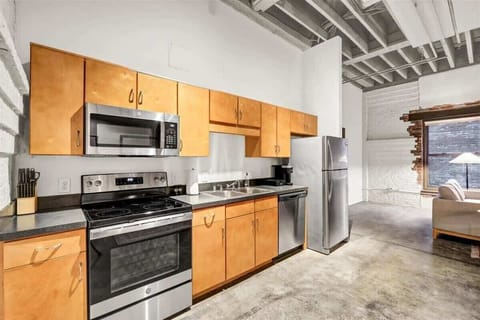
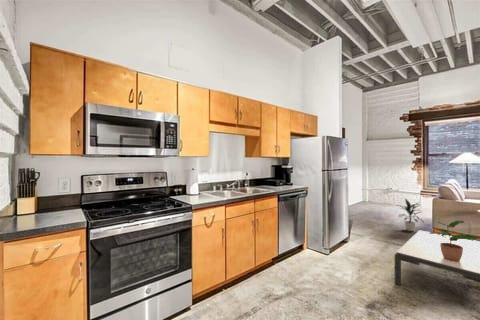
+ potted plant [429,220,478,262]
+ indoor plant [397,198,425,232]
+ coffee table [394,229,480,286]
